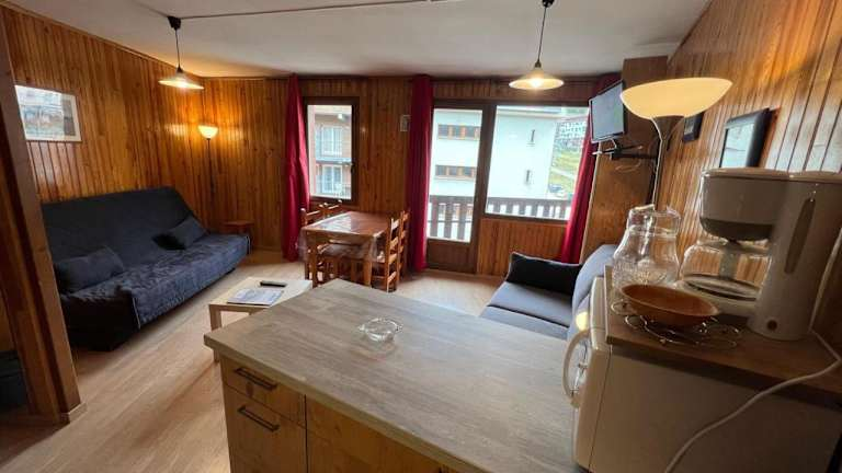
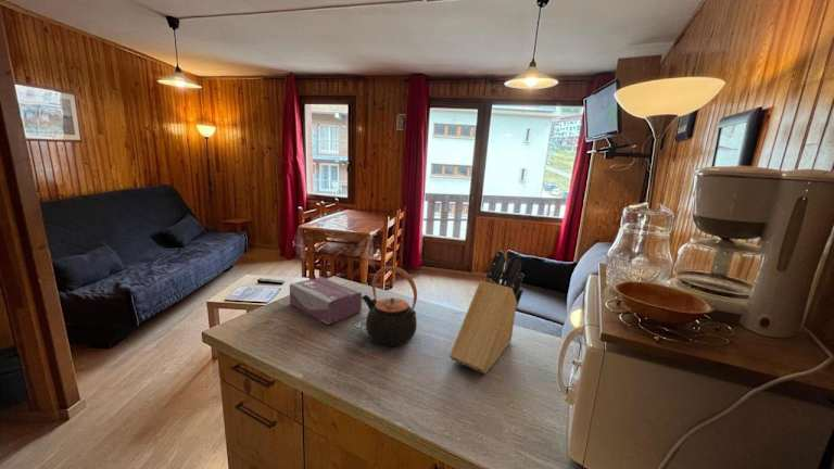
+ teapot [362,265,418,347]
+ tissue box [289,276,363,326]
+ knife block [448,249,526,375]
